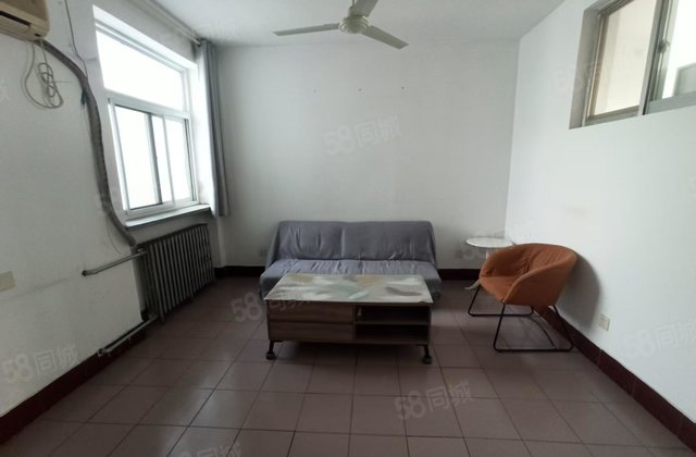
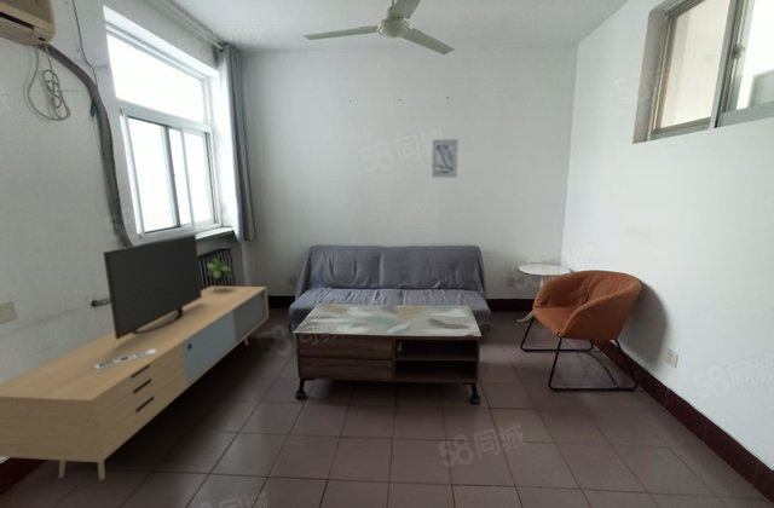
+ media console [0,233,270,481]
+ wall art [431,138,460,179]
